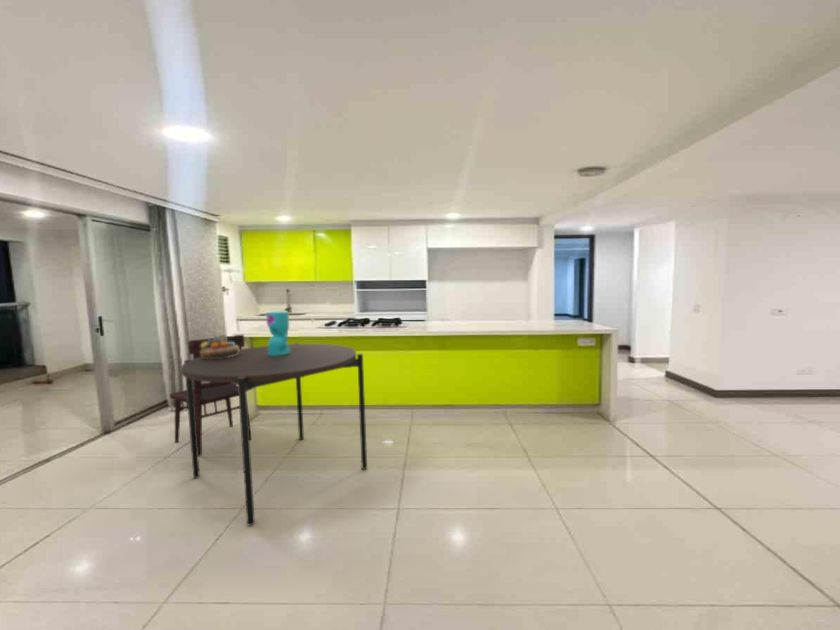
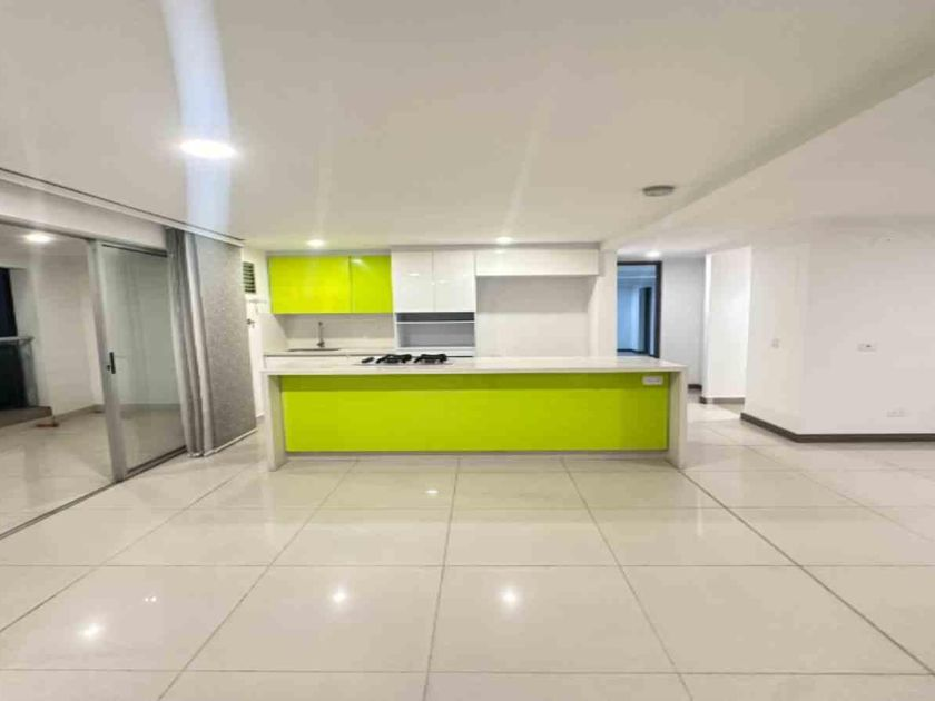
- decorative vase [265,310,290,356]
- decorative bowl [200,334,240,359]
- dining chair [169,334,252,457]
- dining table [180,342,368,526]
